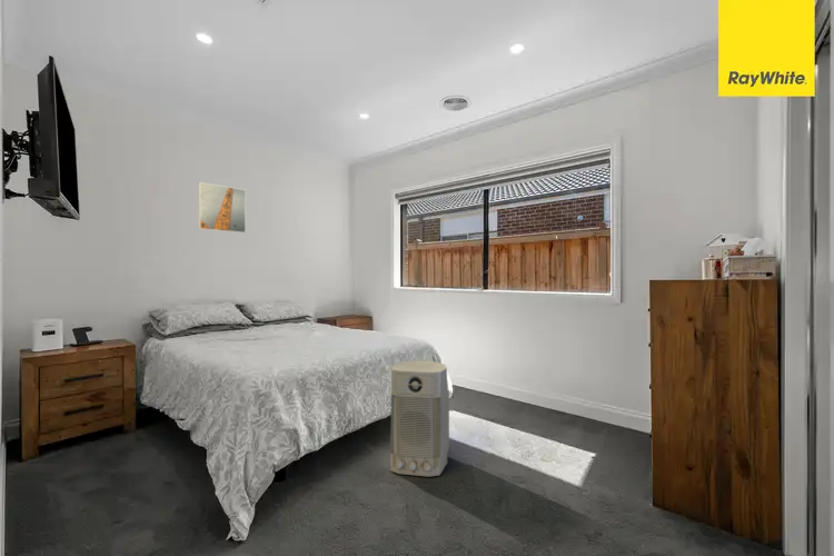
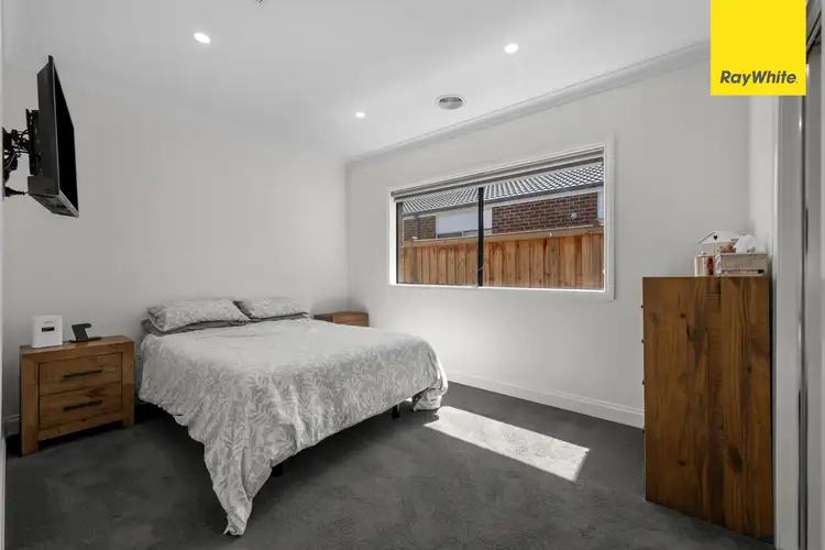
- air purifier [389,359,450,478]
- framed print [198,181,247,235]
